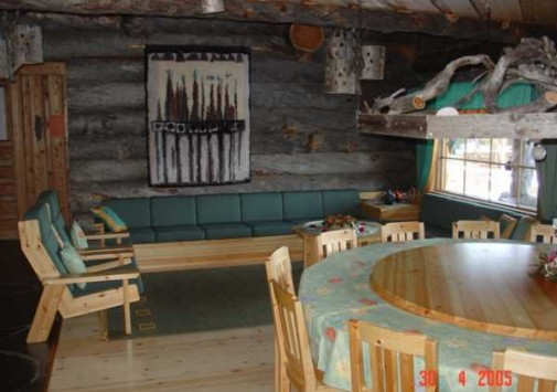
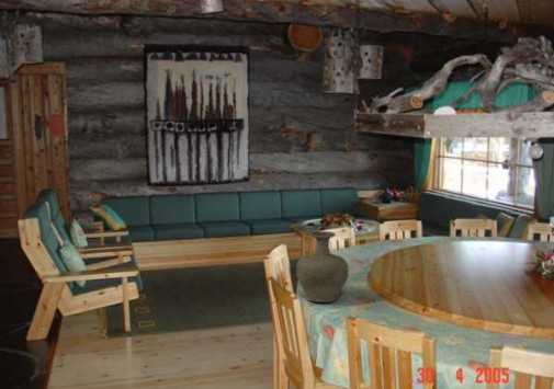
+ vase [295,230,350,304]
